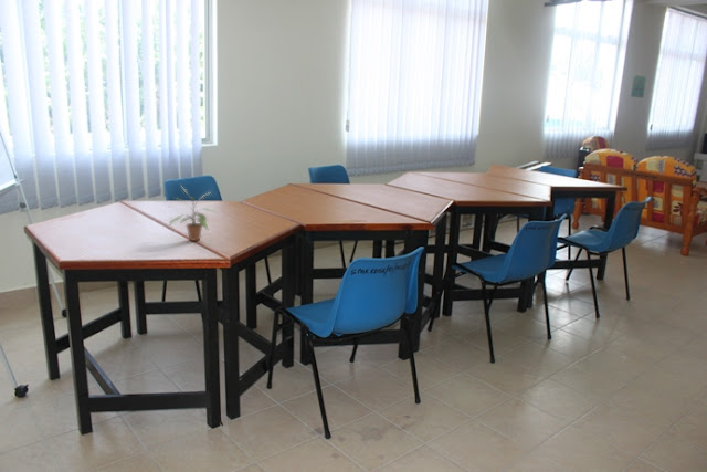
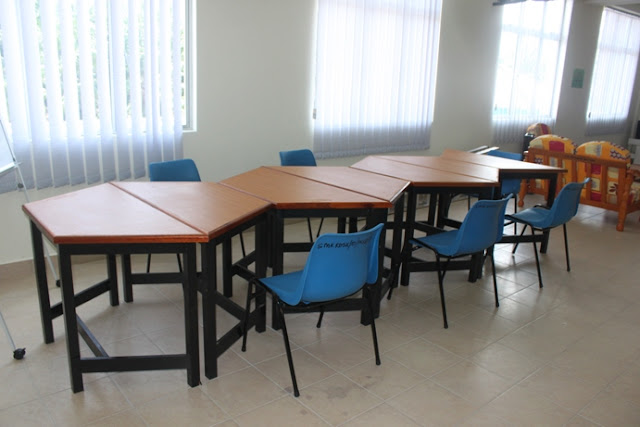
- potted plant [168,183,218,242]
